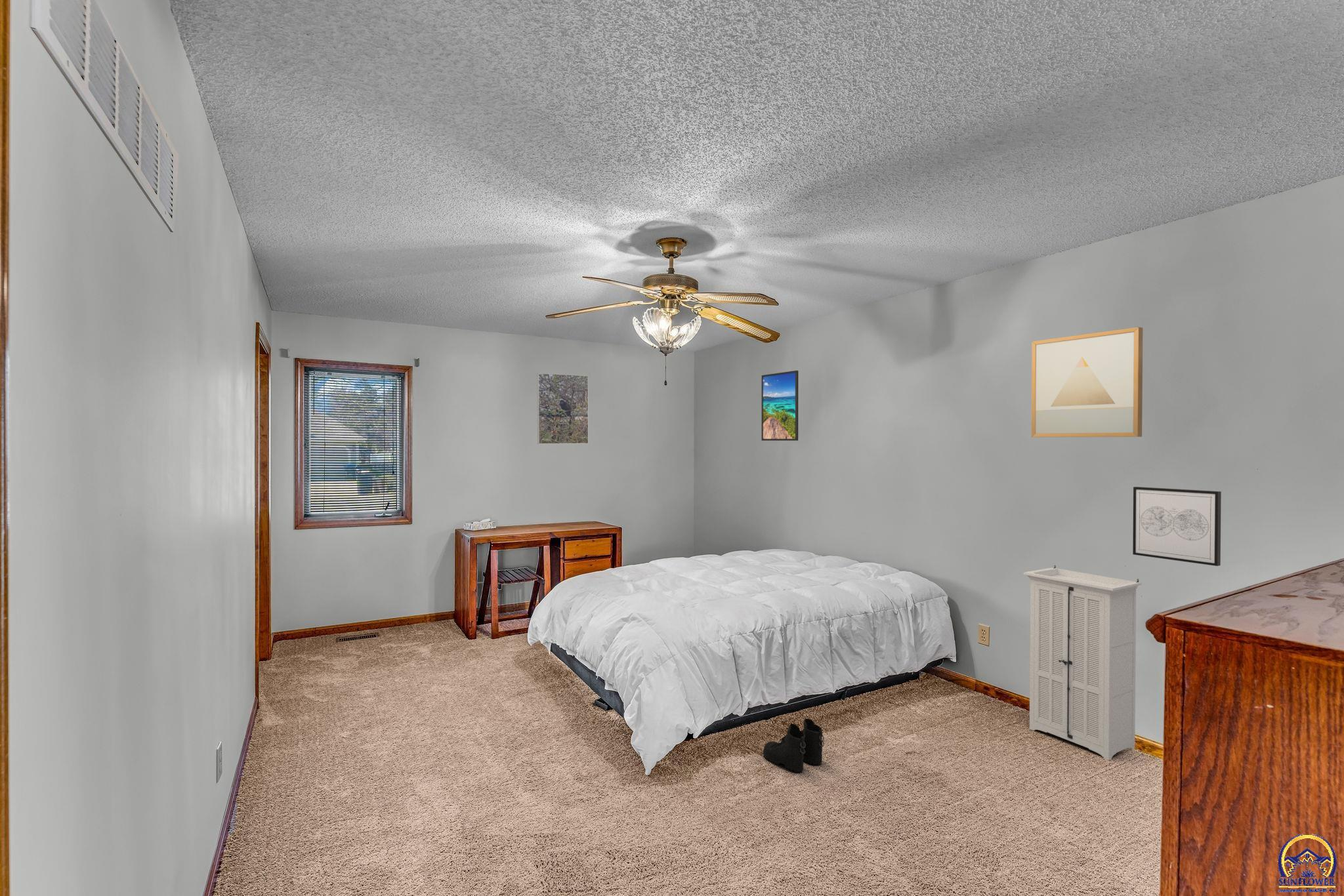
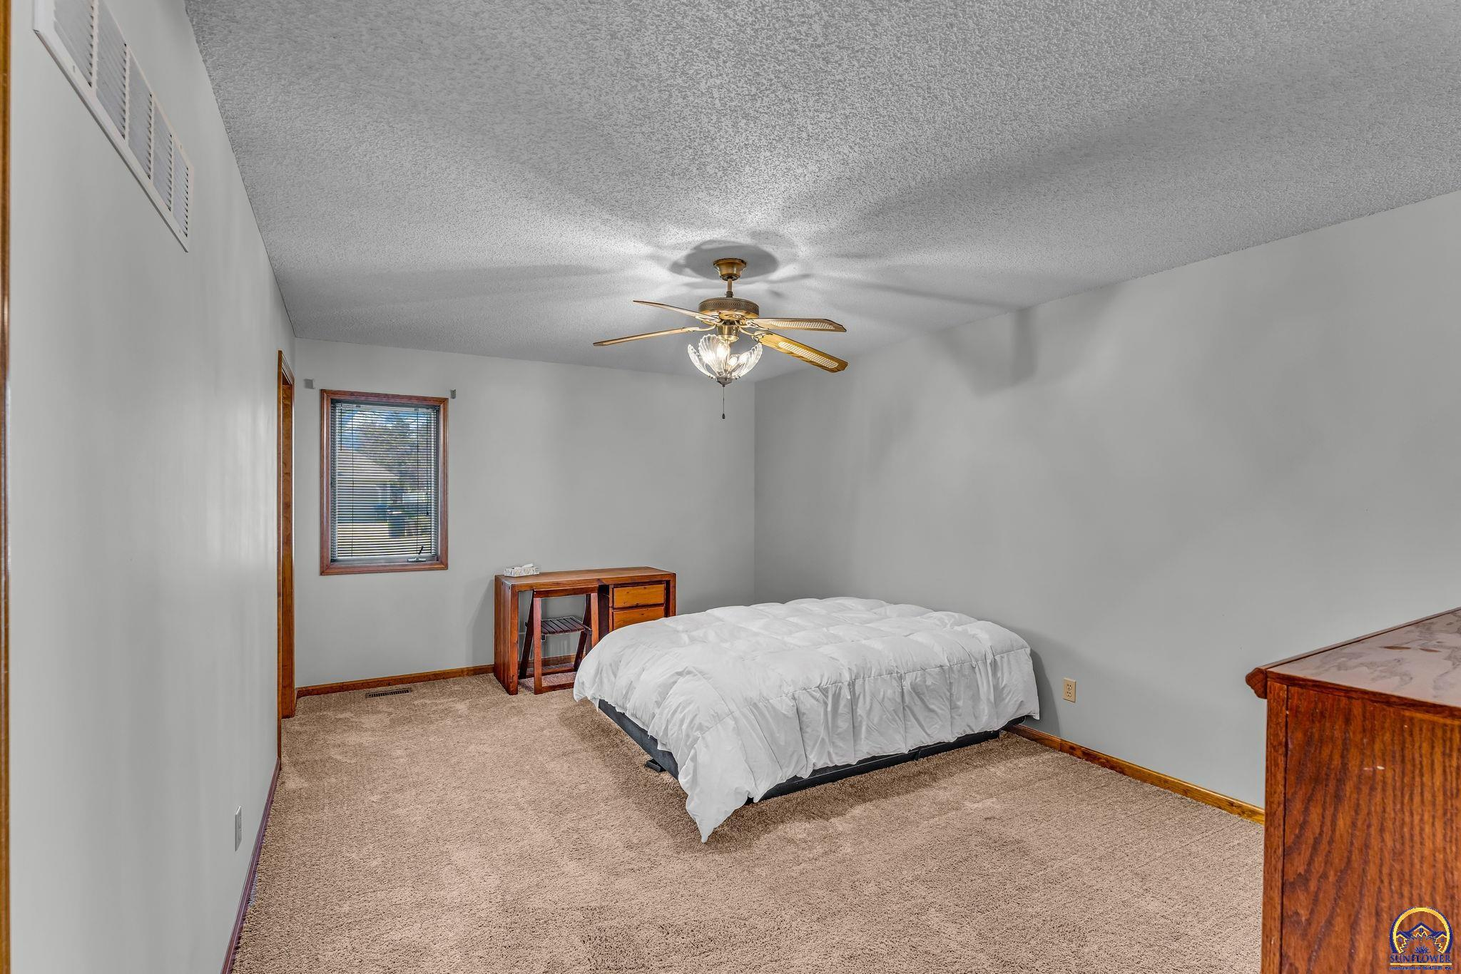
- boots [763,718,825,773]
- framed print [761,370,799,441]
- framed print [537,373,589,445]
- wall art [1132,486,1222,567]
- wall art [1031,327,1143,438]
- storage cabinet [1022,565,1142,761]
